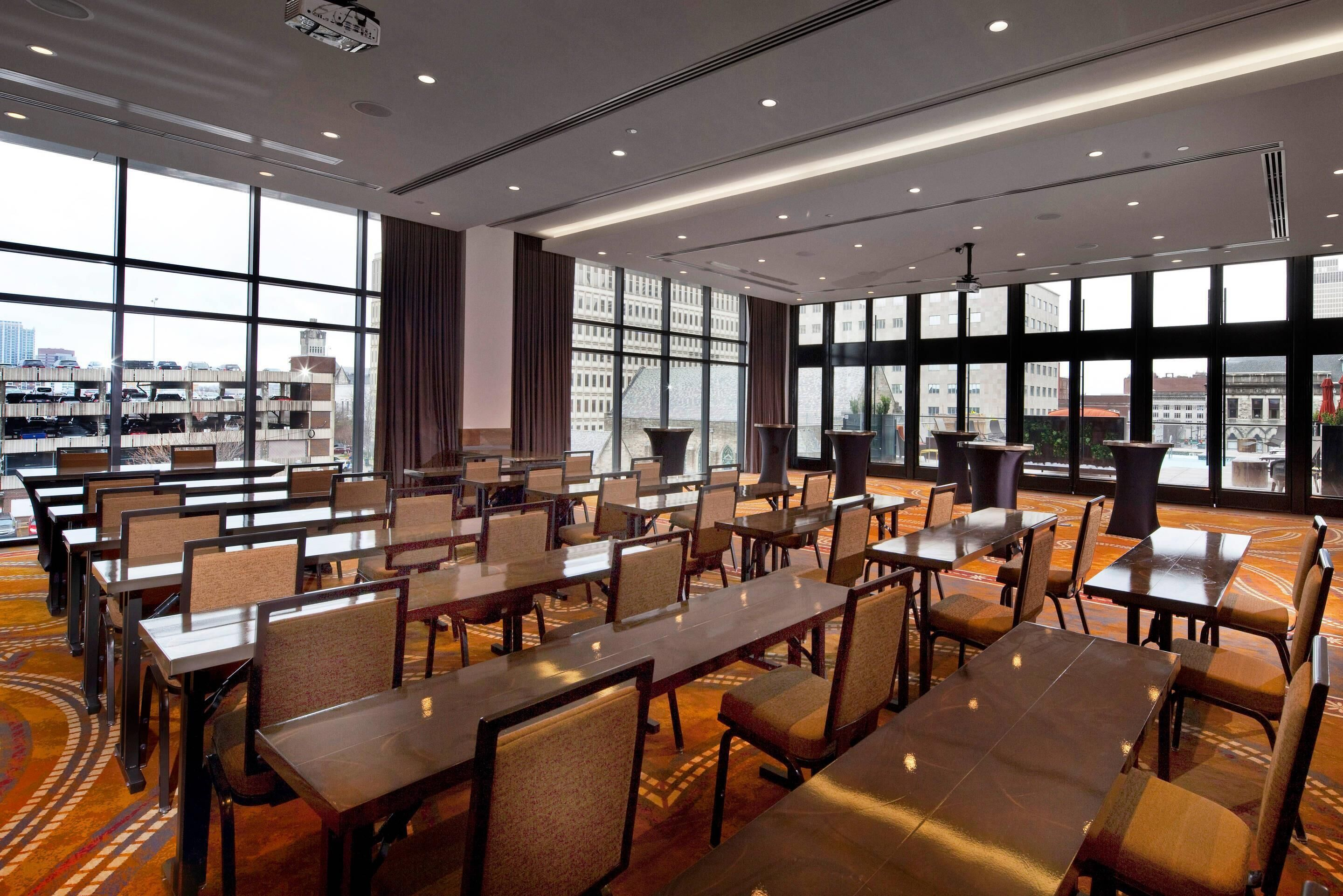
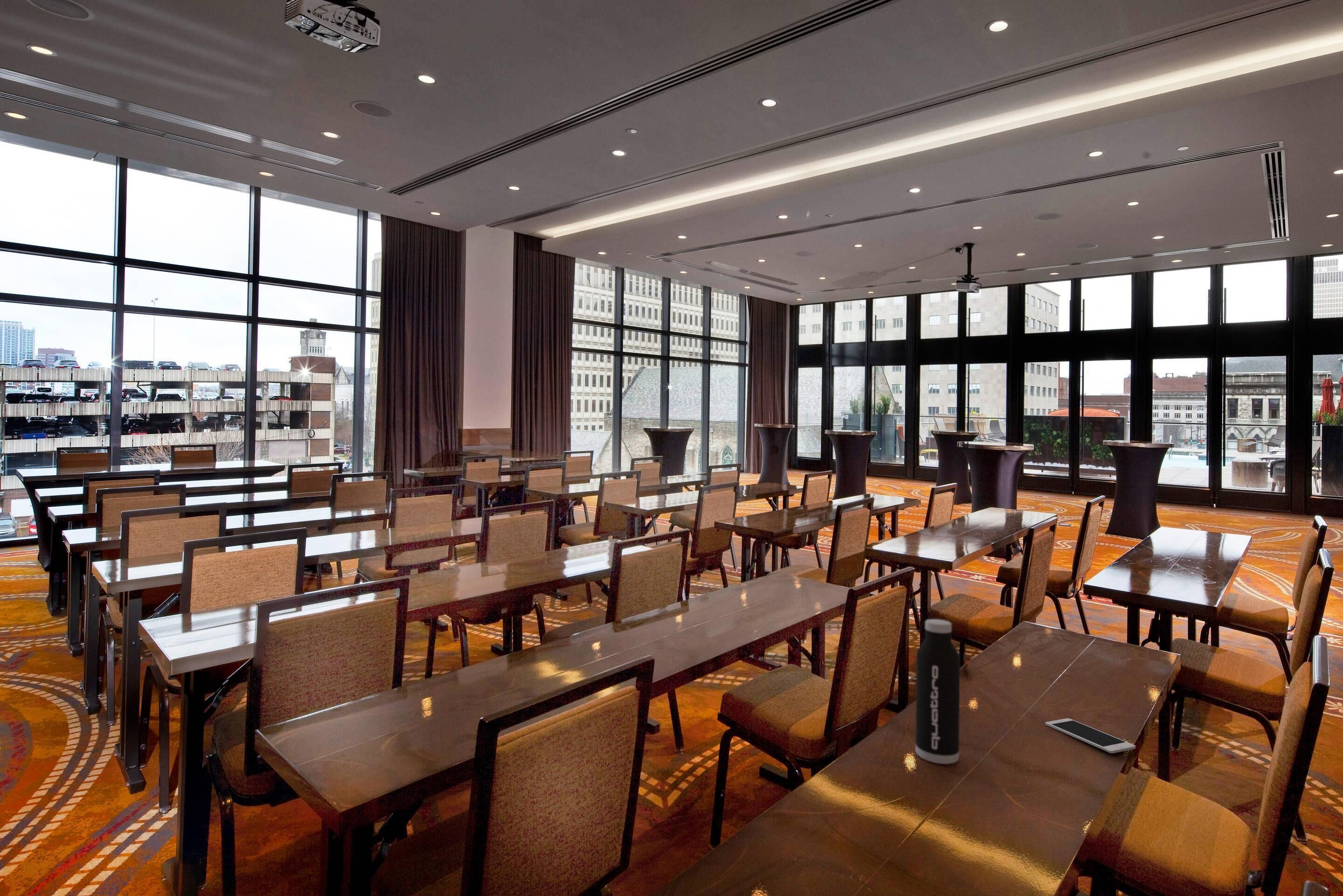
+ cell phone [1045,718,1136,754]
+ water bottle [915,619,961,765]
